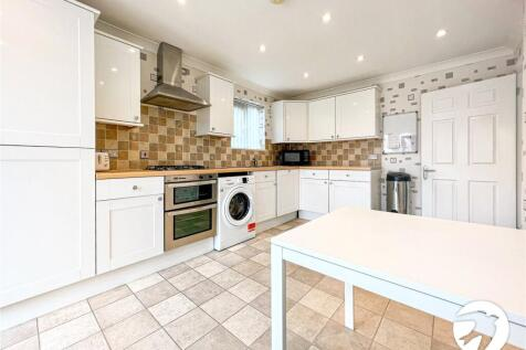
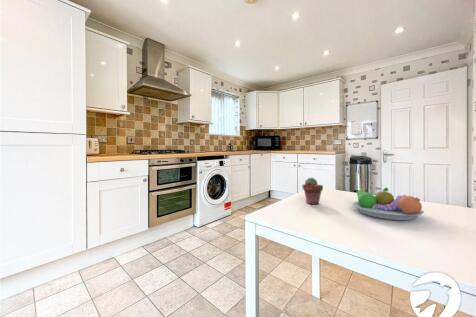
+ potted succulent [302,177,324,205]
+ fruit bowl [352,187,425,221]
